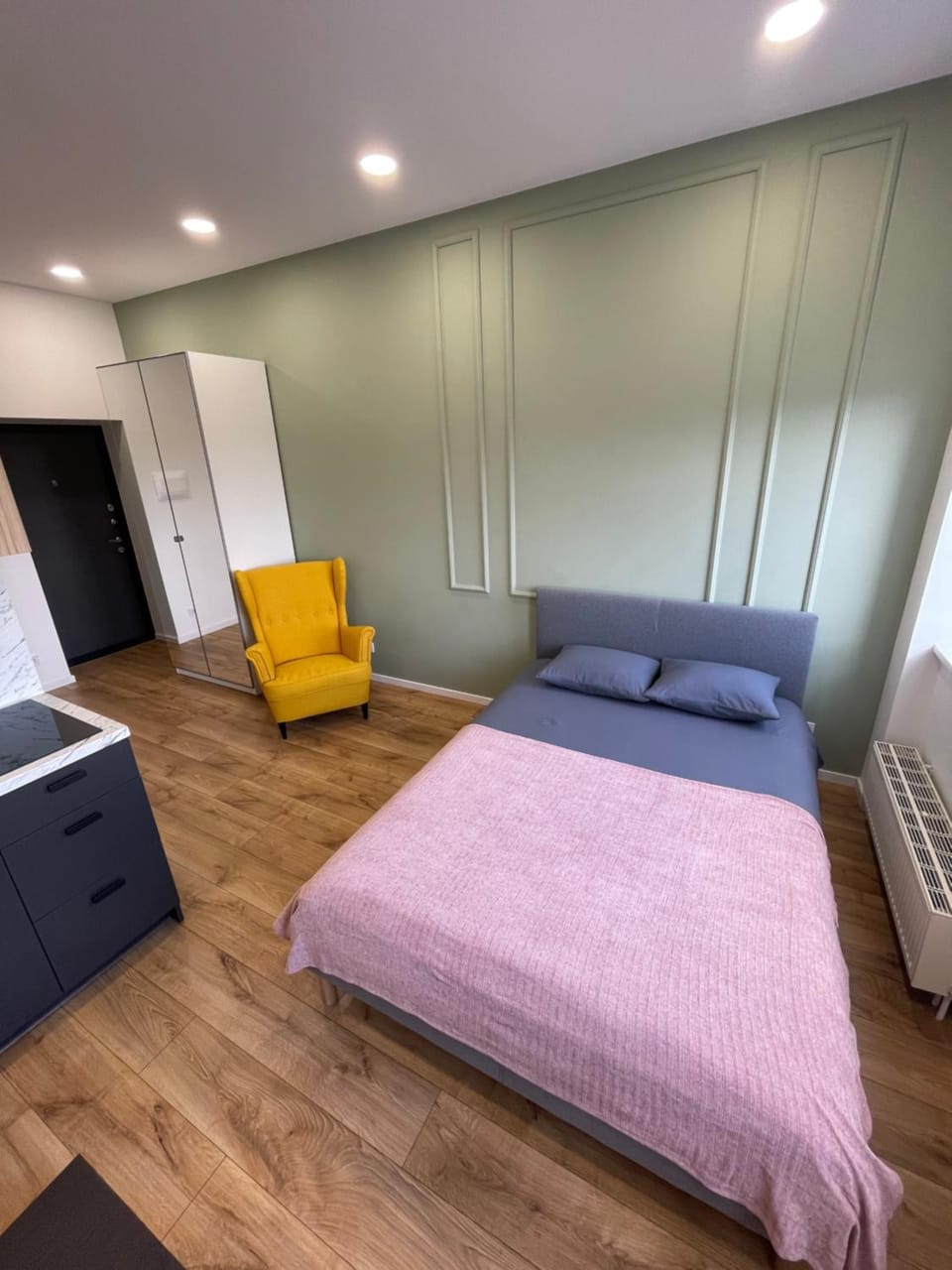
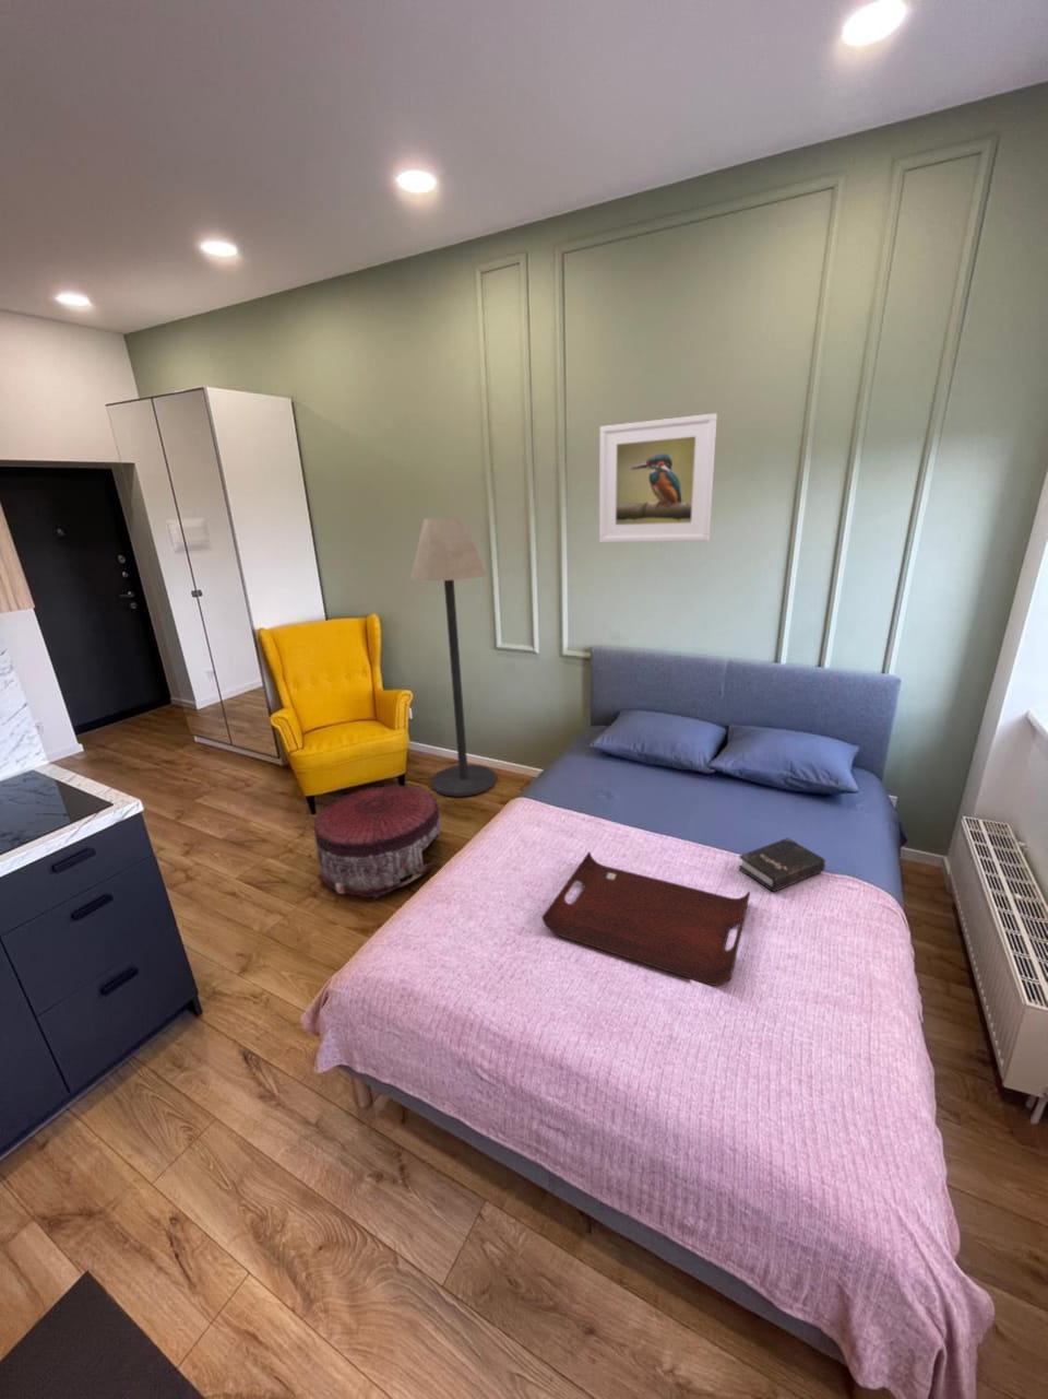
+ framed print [598,412,719,543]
+ floor lamp [410,516,498,798]
+ hardback book [736,836,827,893]
+ pouf [312,783,443,900]
+ serving tray [541,850,751,987]
